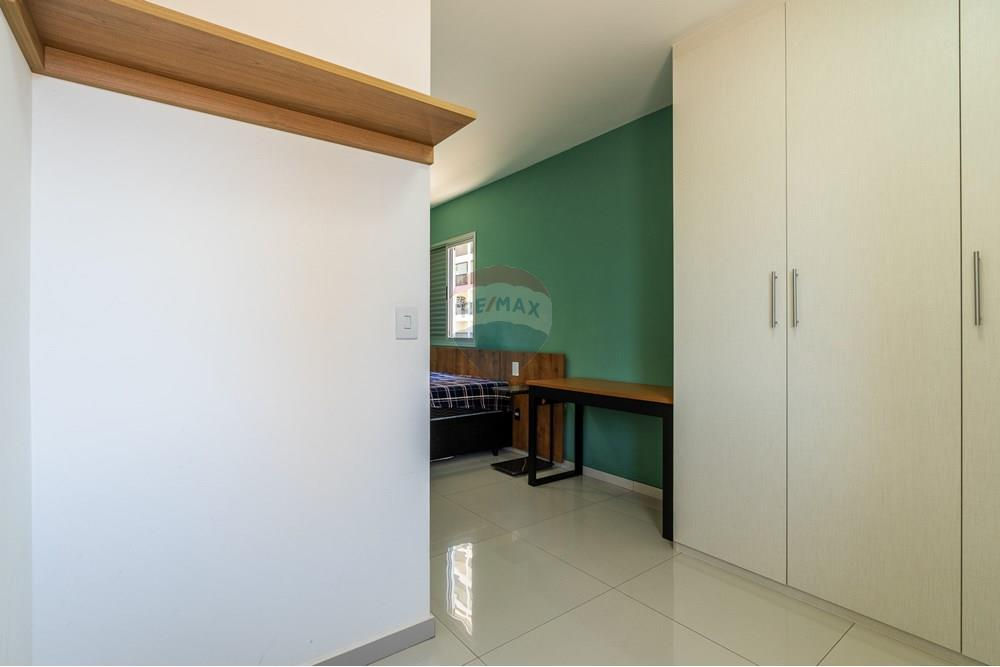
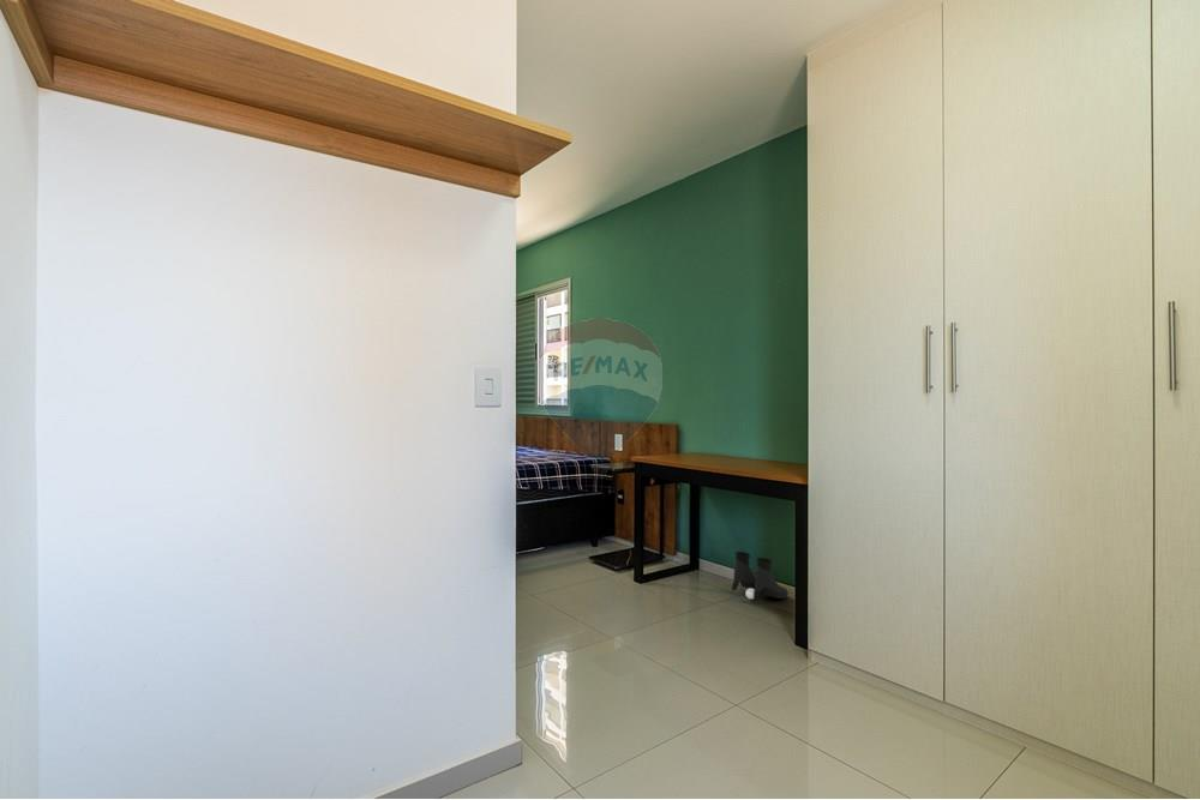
+ boots [731,551,790,601]
